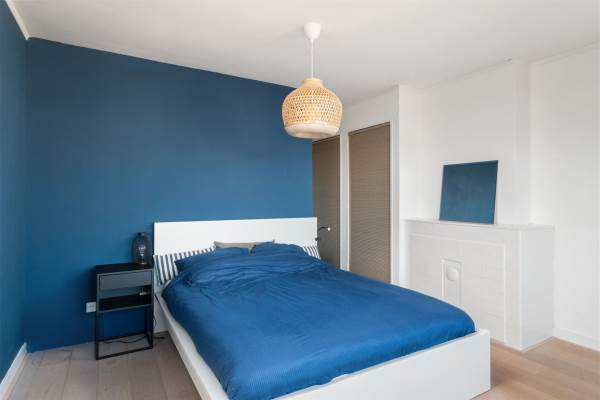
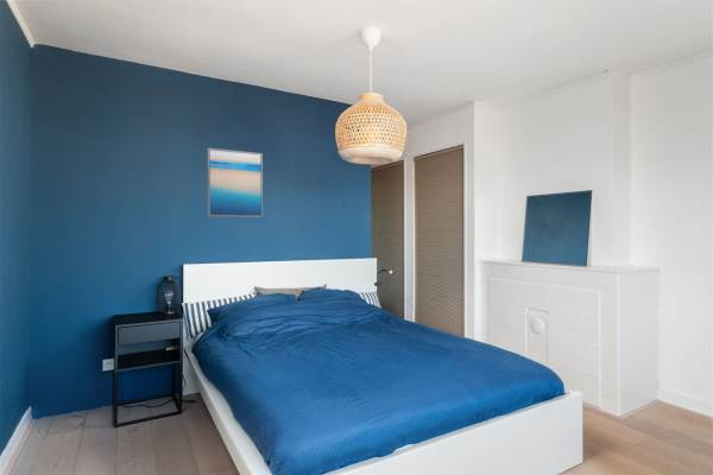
+ wall art [206,147,264,218]
